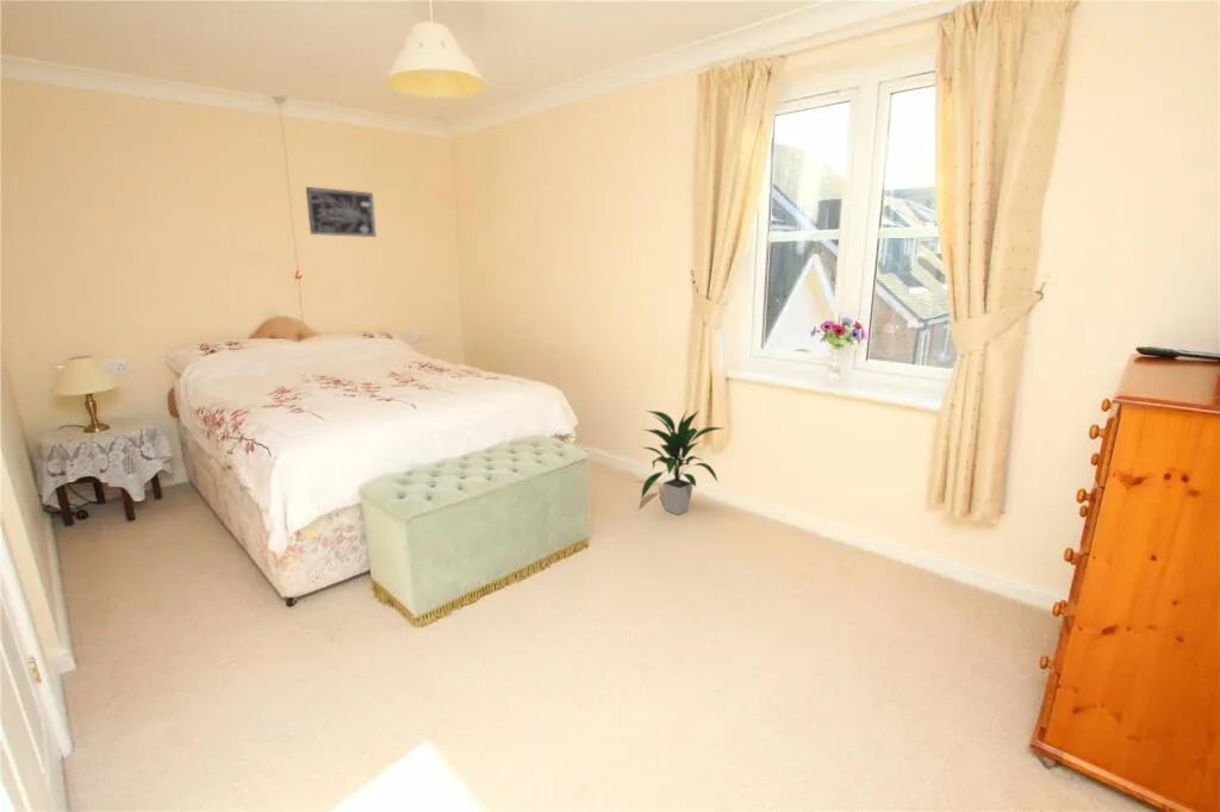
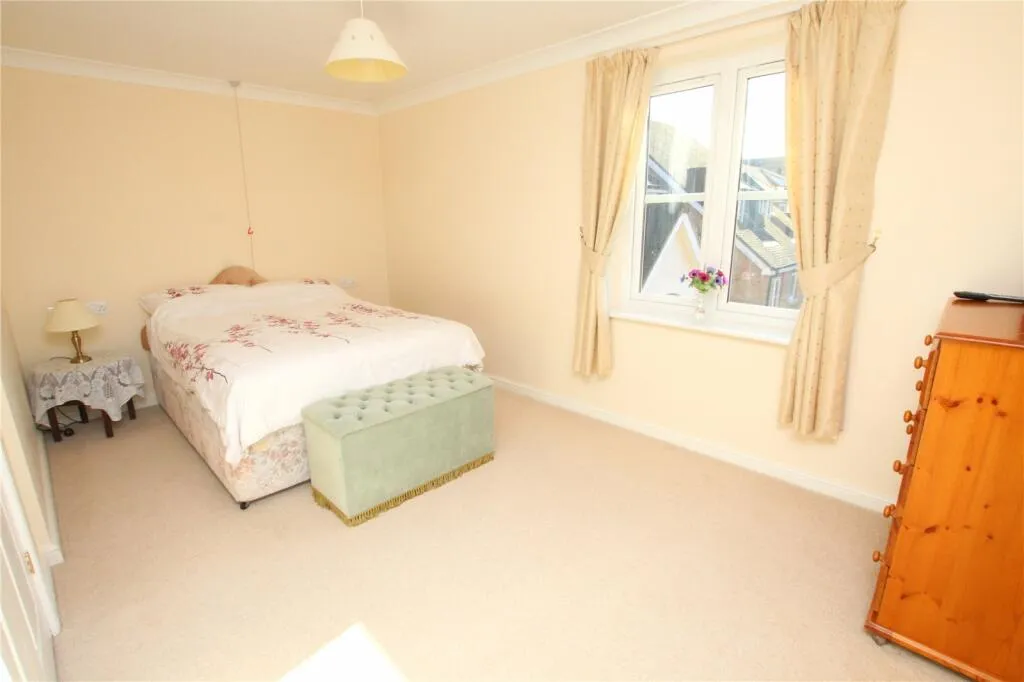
- wall art [305,186,378,238]
- indoor plant [640,408,727,516]
